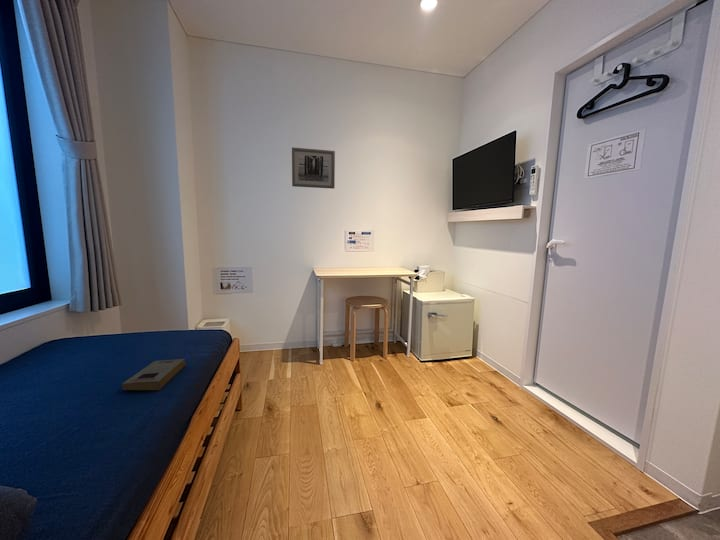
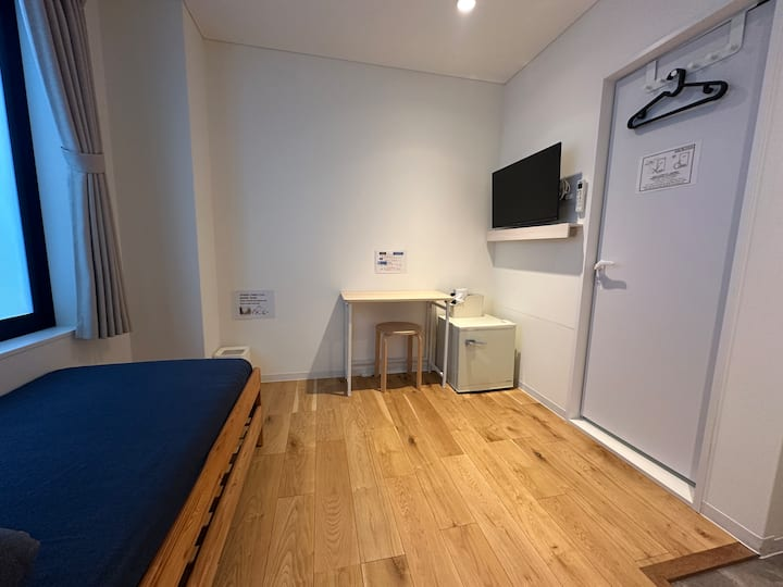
- wall art [291,146,336,190]
- book [121,358,186,391]
